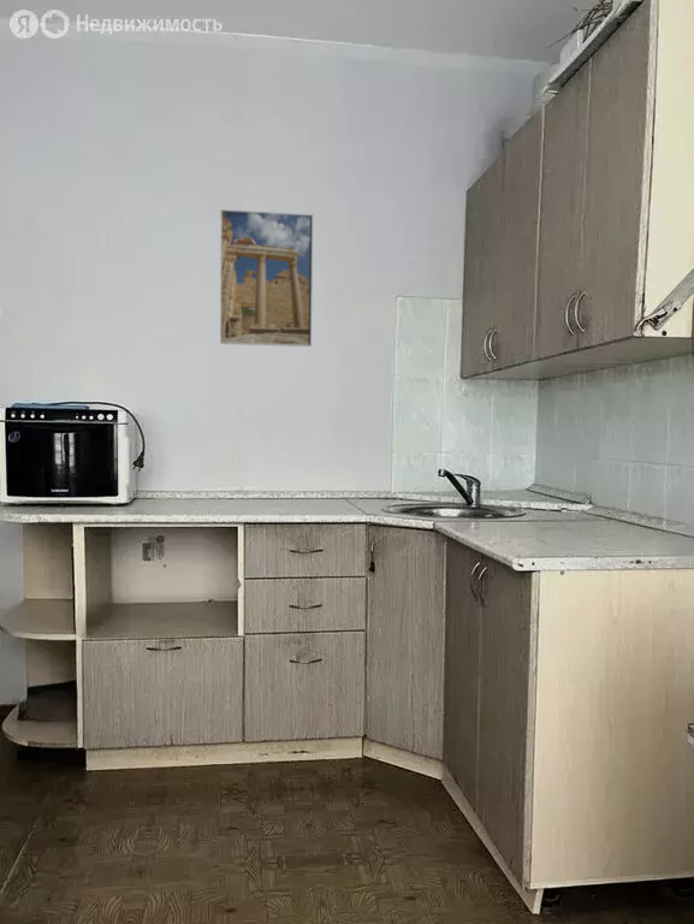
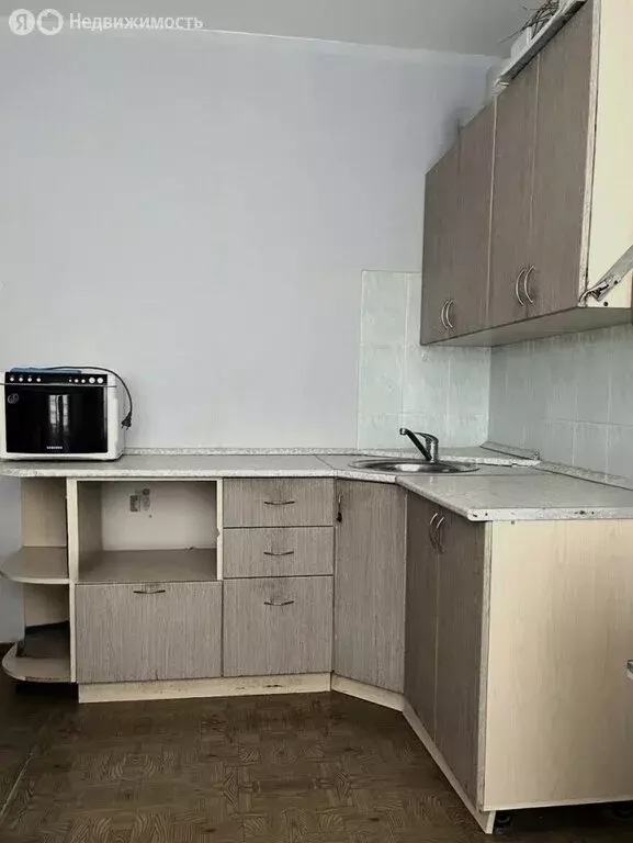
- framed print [219,208,314,348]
